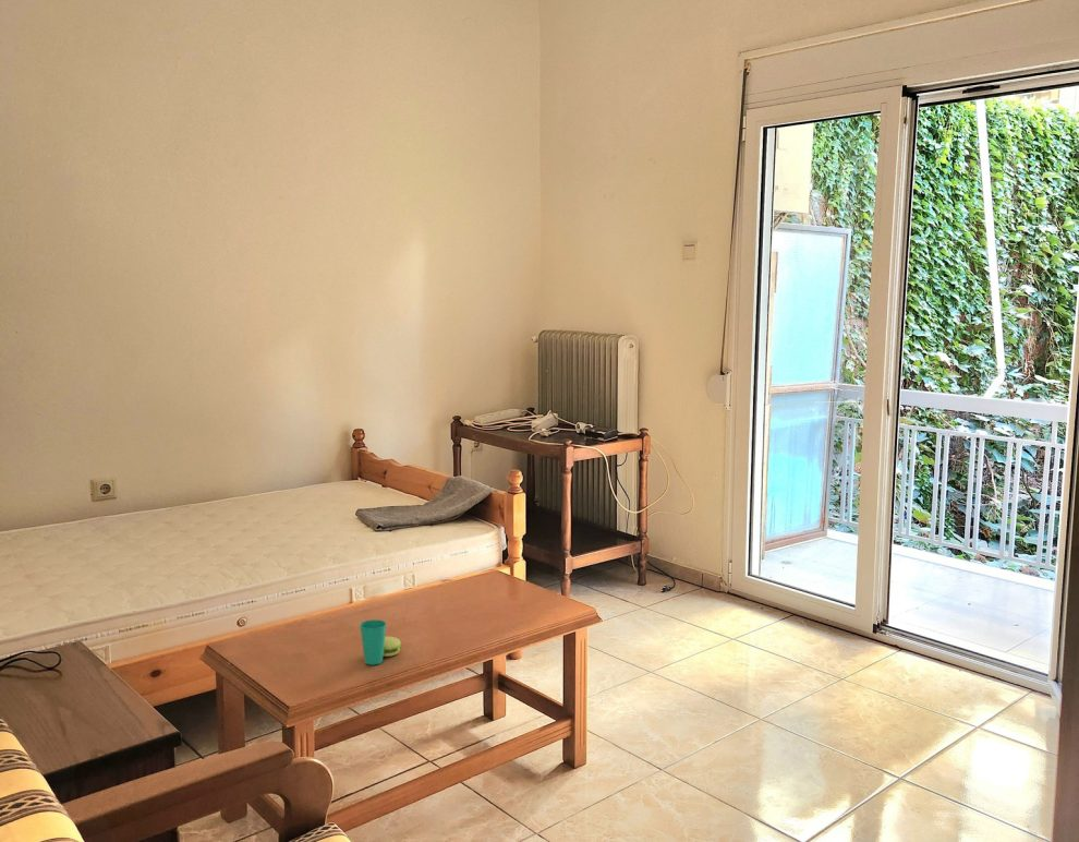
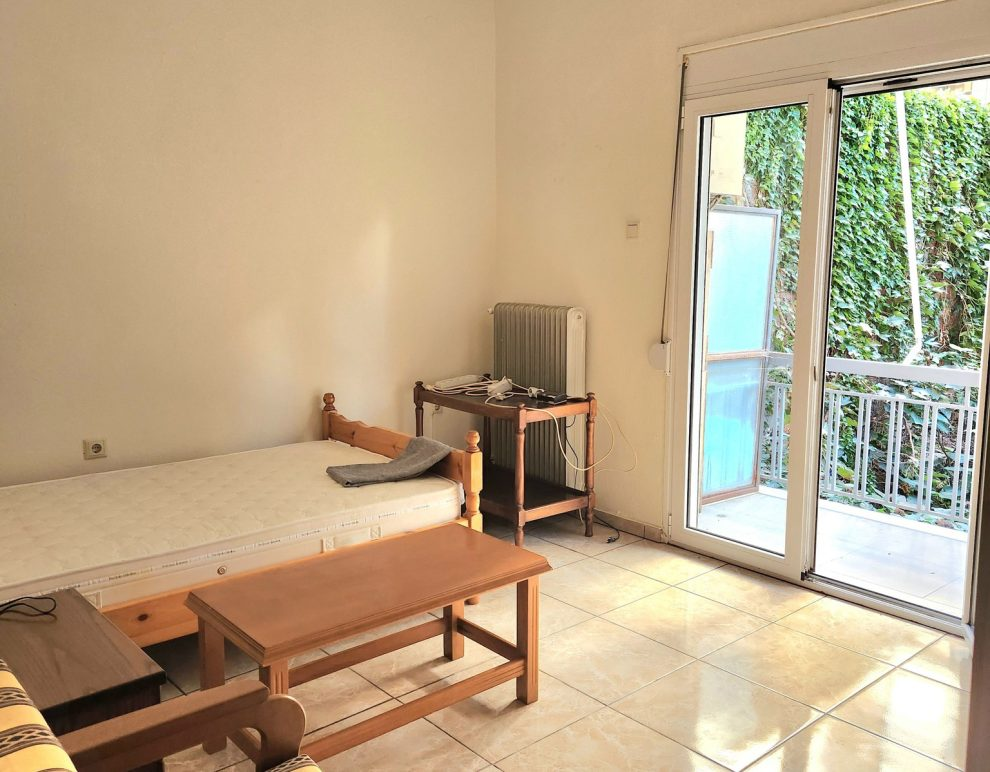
- cup [359,618,402,666]
